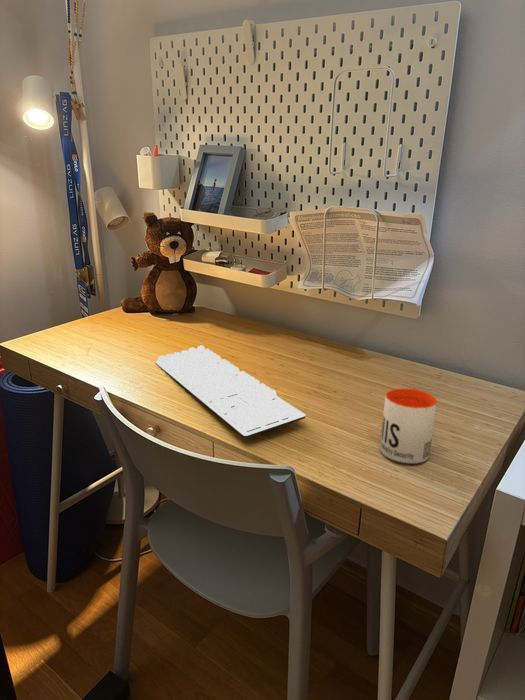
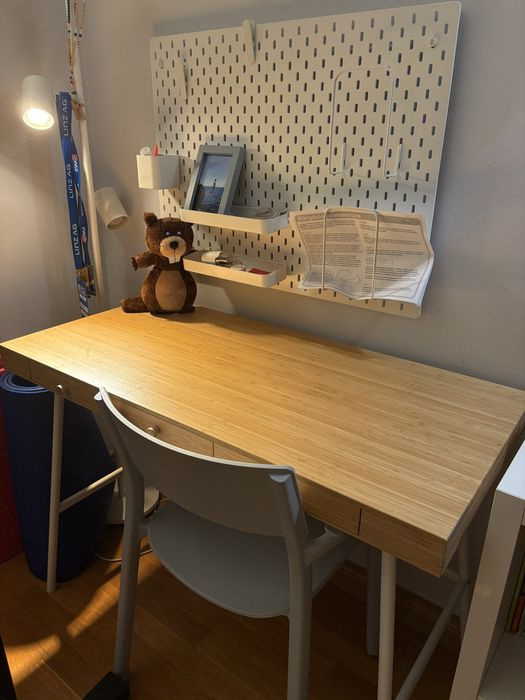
- keyboard [154,344,307,439]
- mug [379,388,438,464]
